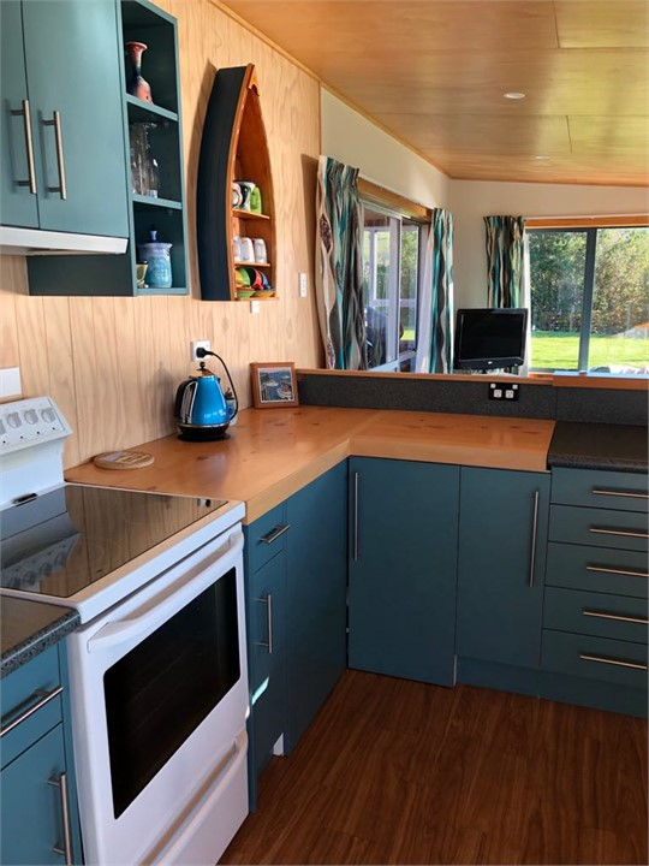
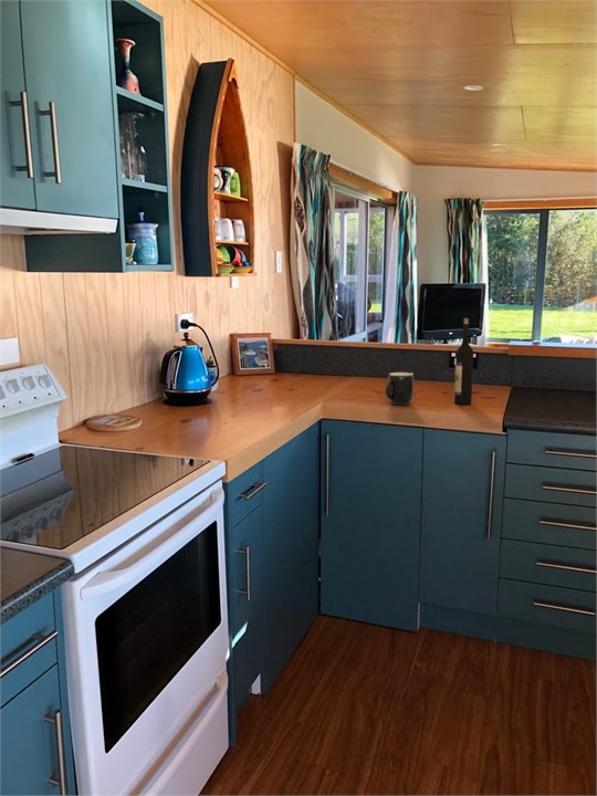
+ mug [385,371,415,407]
+ wine bottle [453,317,474,406]
